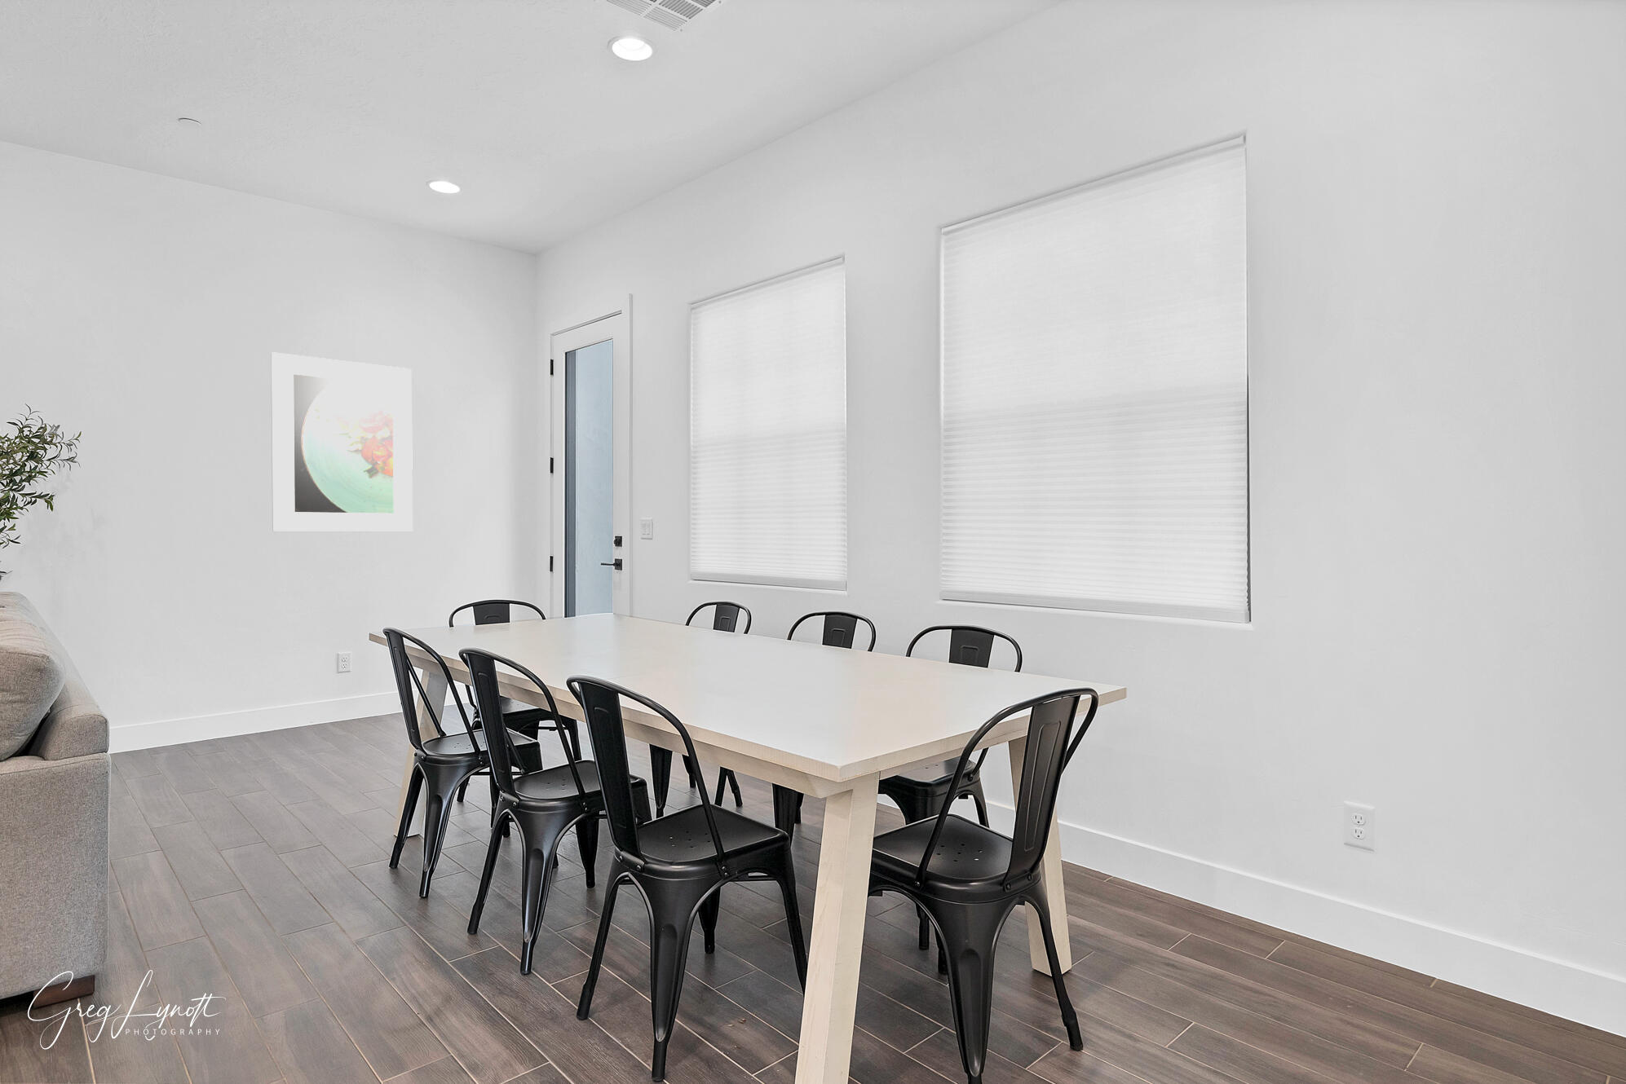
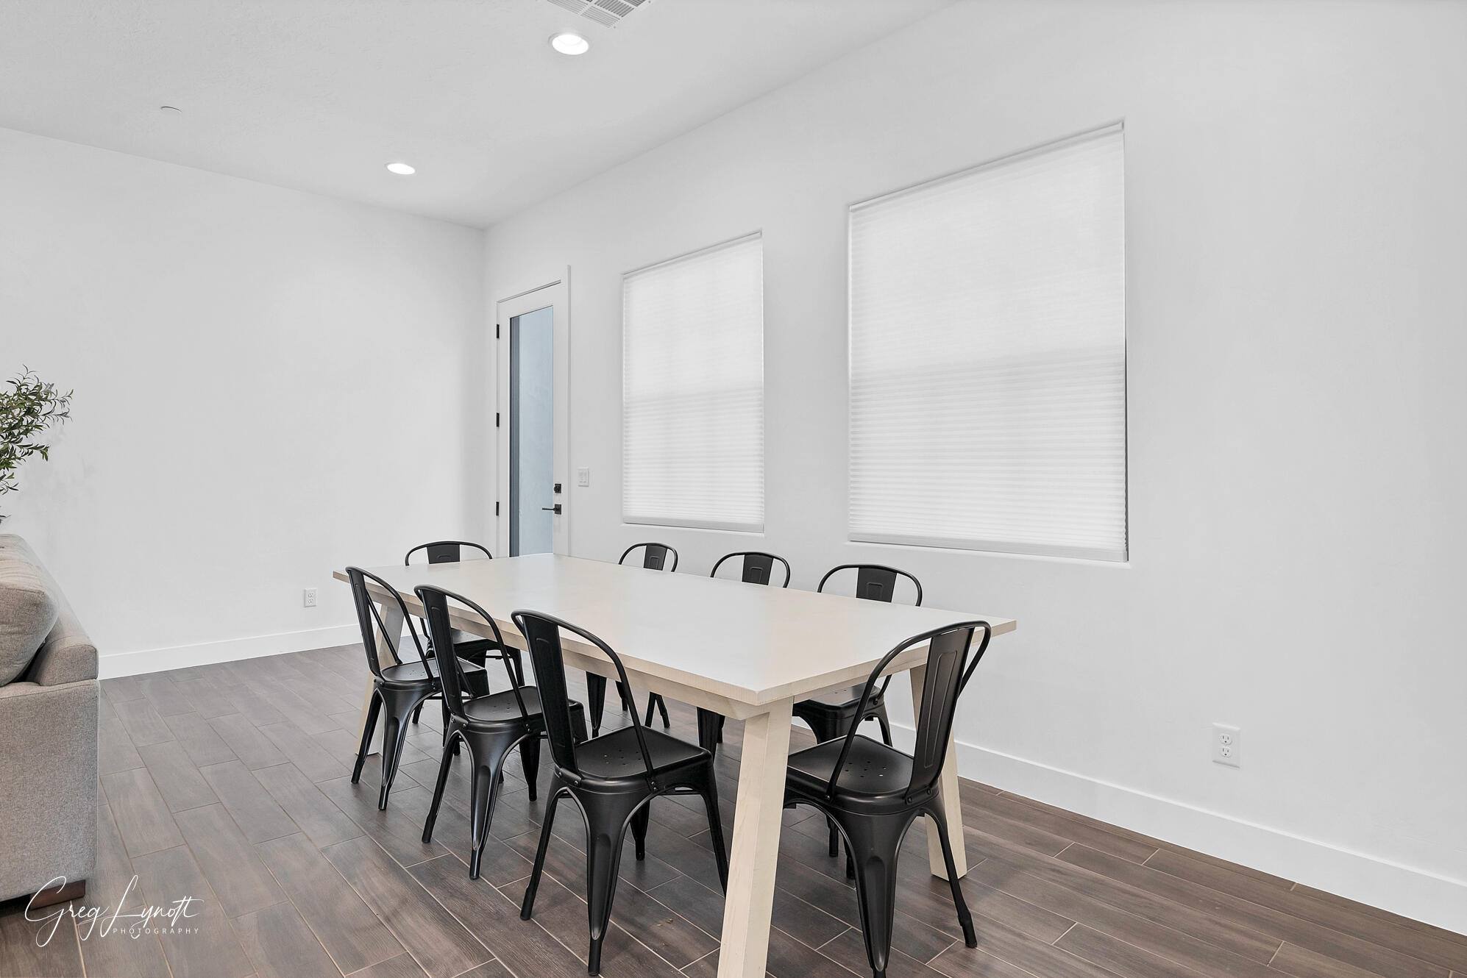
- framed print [270,351,414,532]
